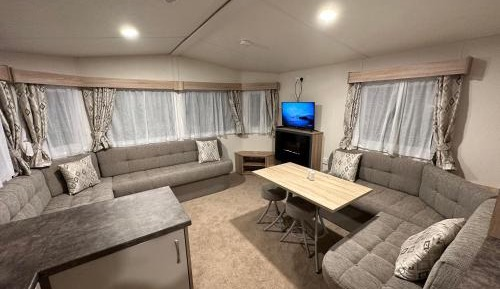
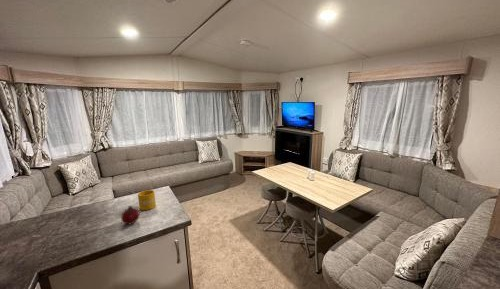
+ fruit [120,205,141,225]
+ mug [137,189,157,211]
